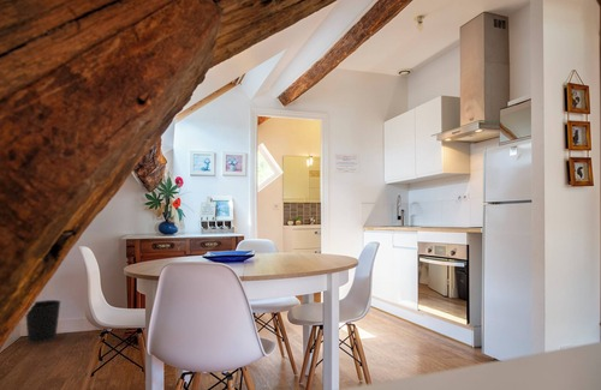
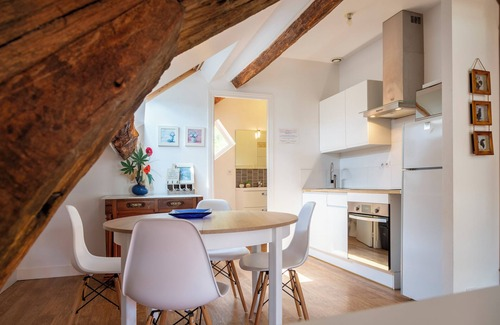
- wastebasket [25,299,63,344]
